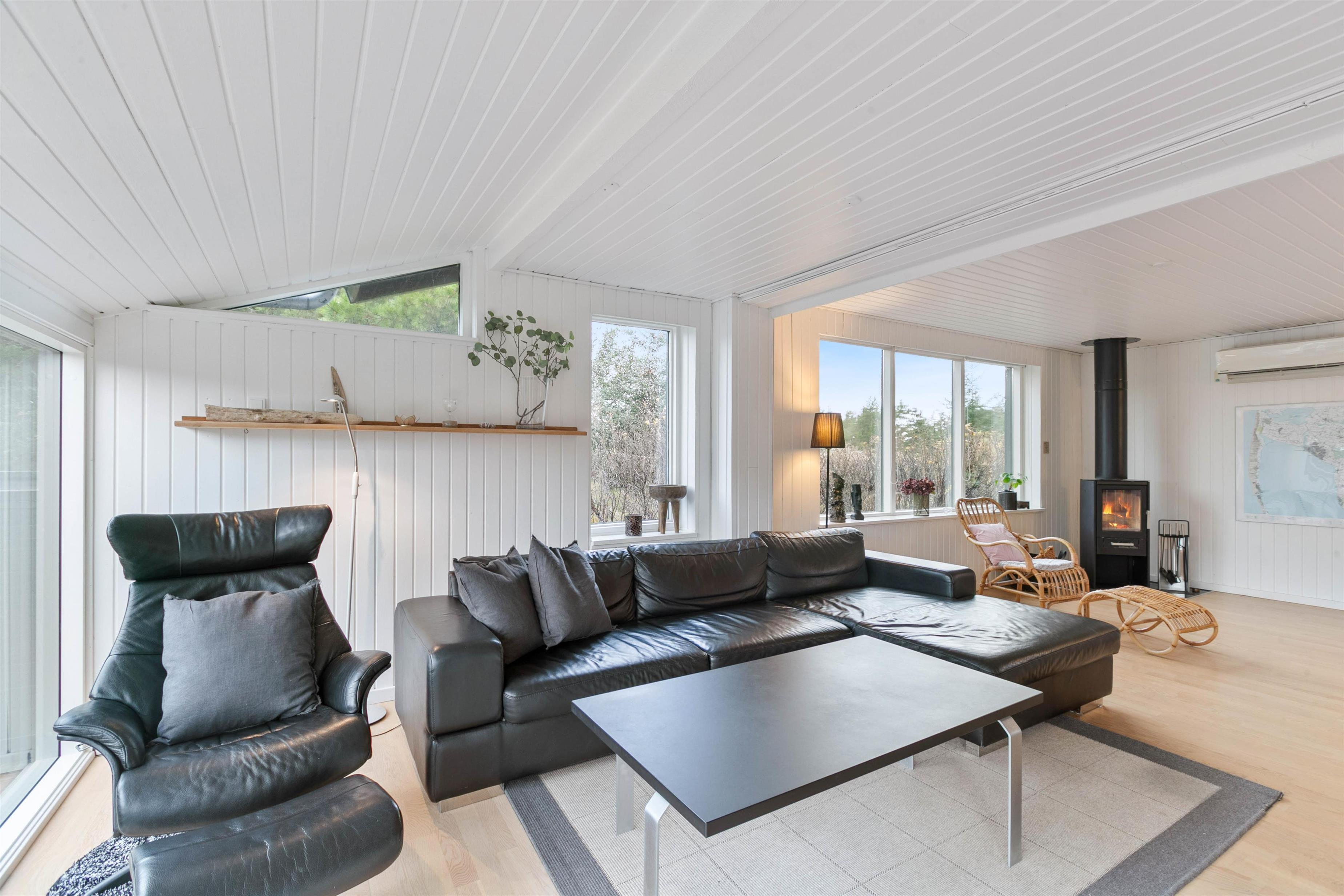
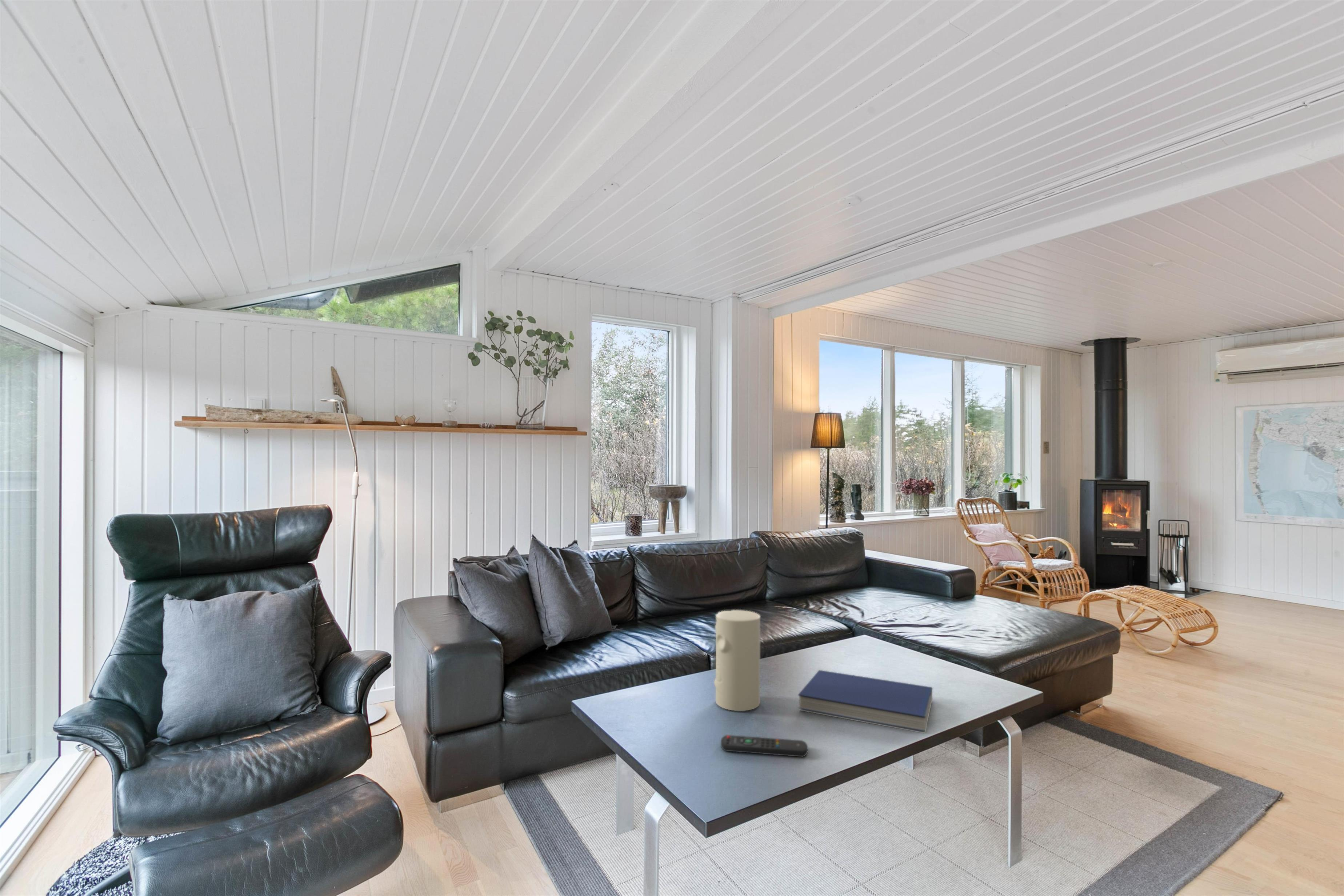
+ remote control [720,735,808,757]
+ book [798,669,933,734]
+ vase [714,610,760,711]
